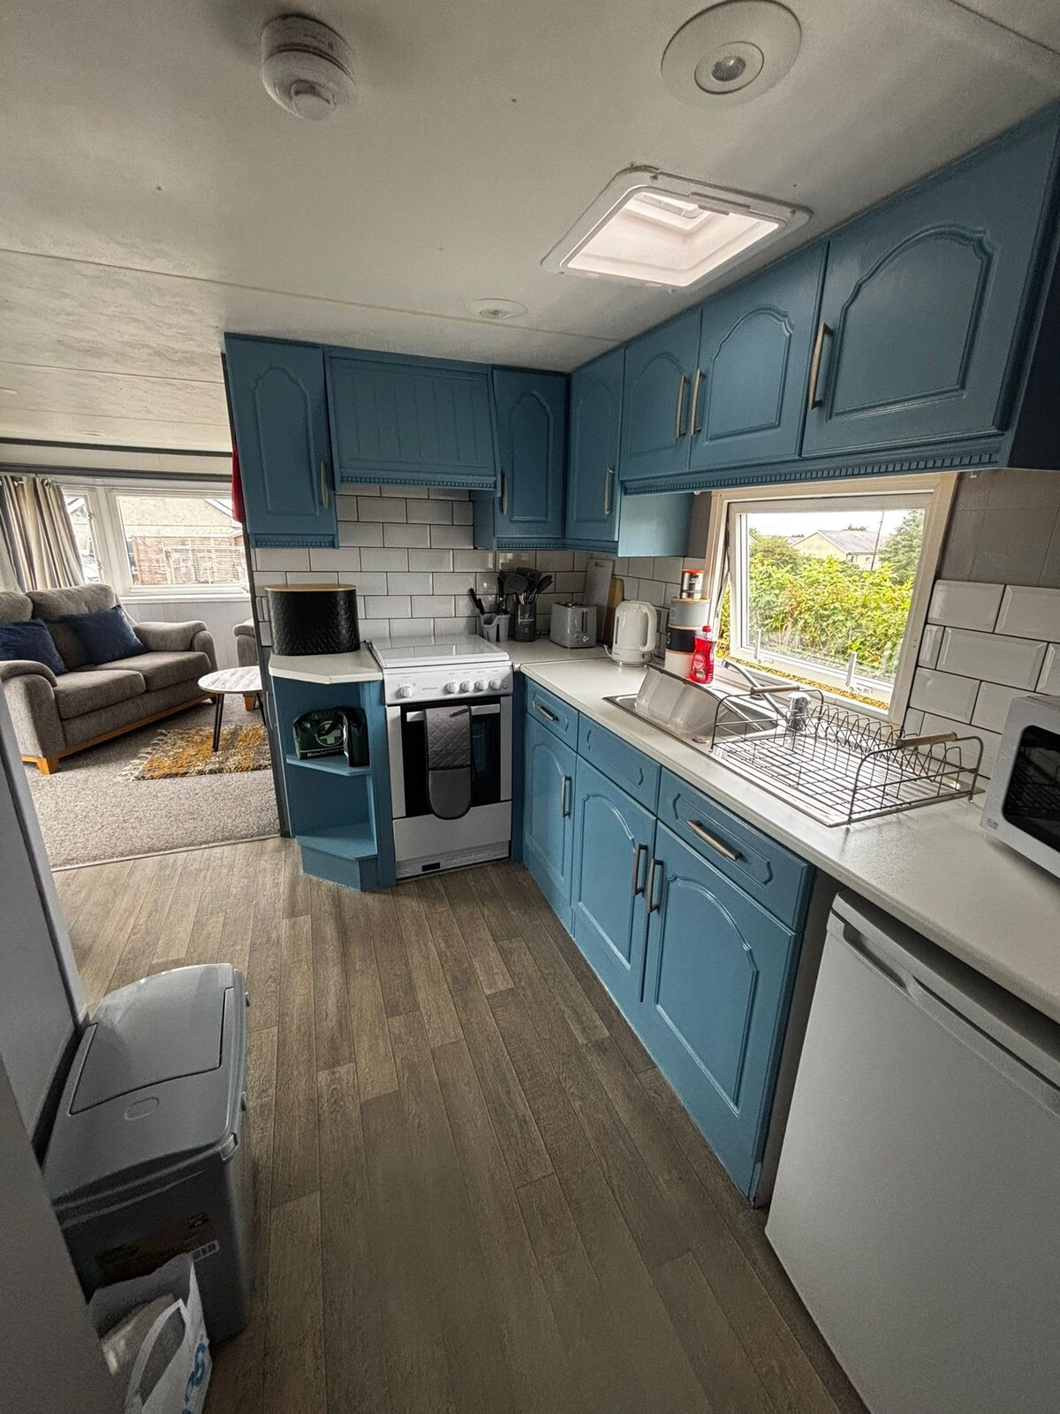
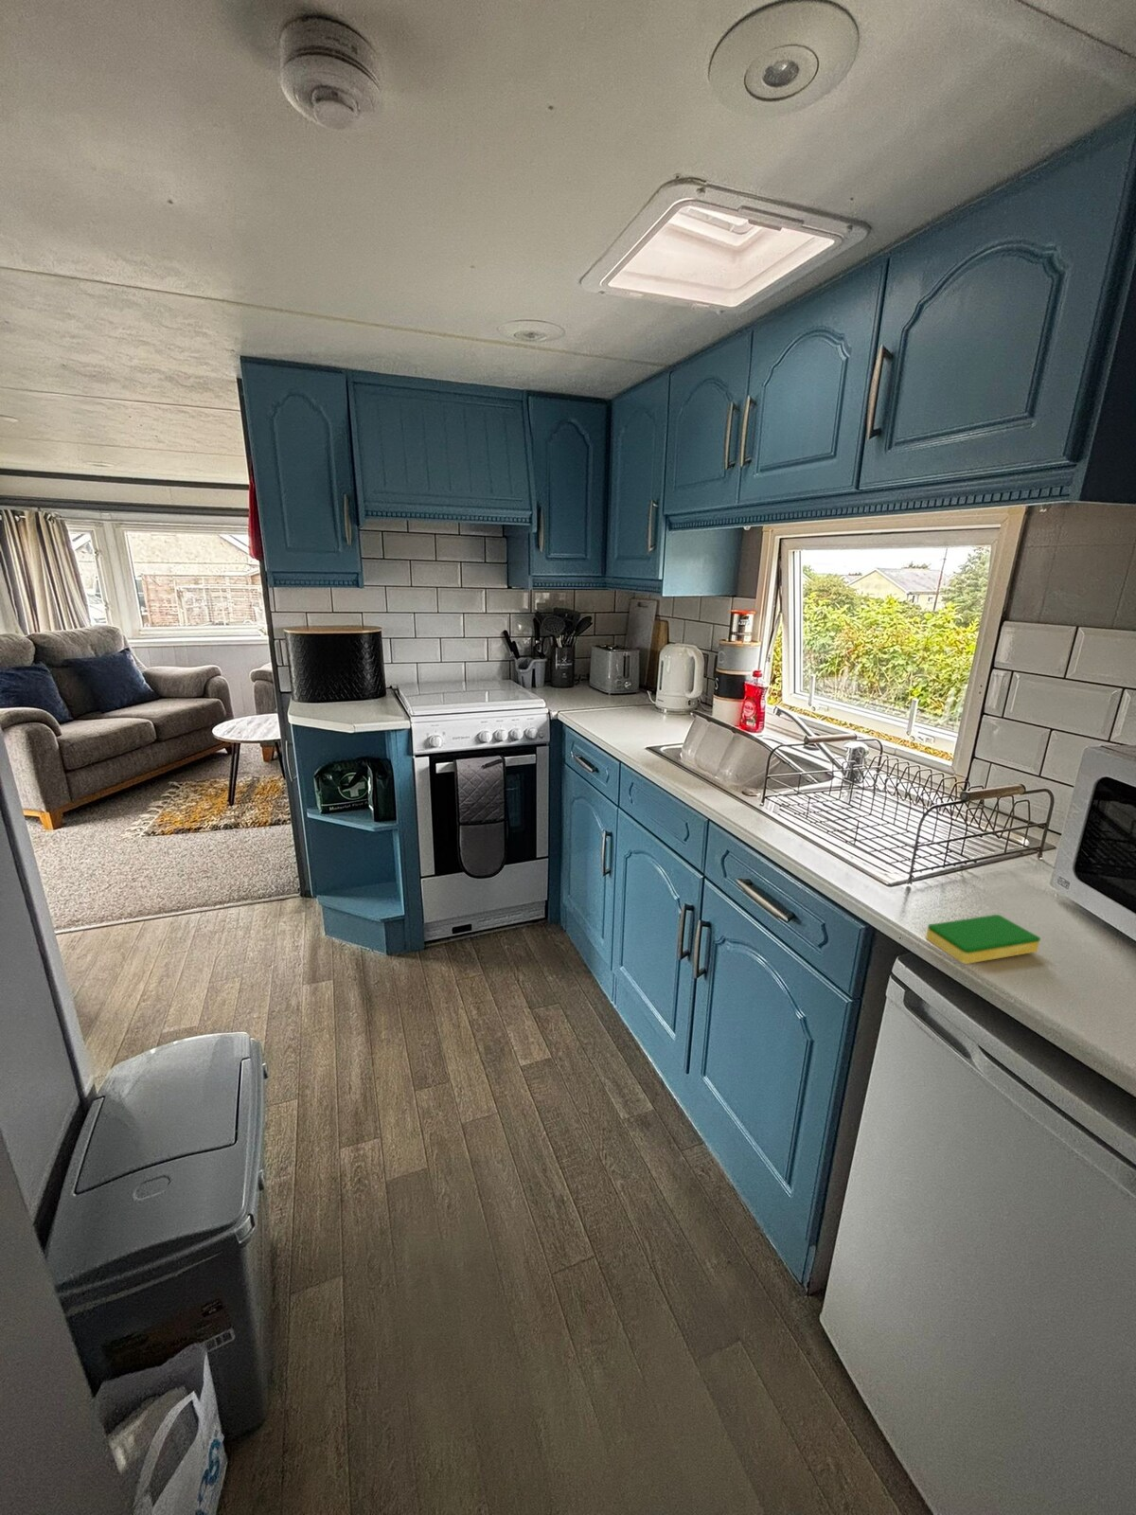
+ dish sponge [925,914,1042,965]
